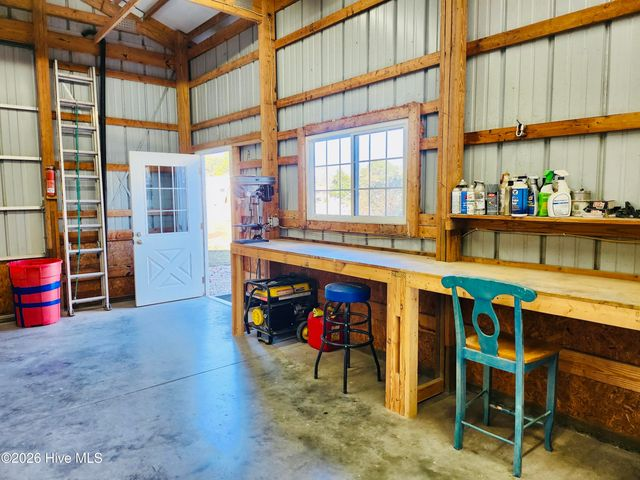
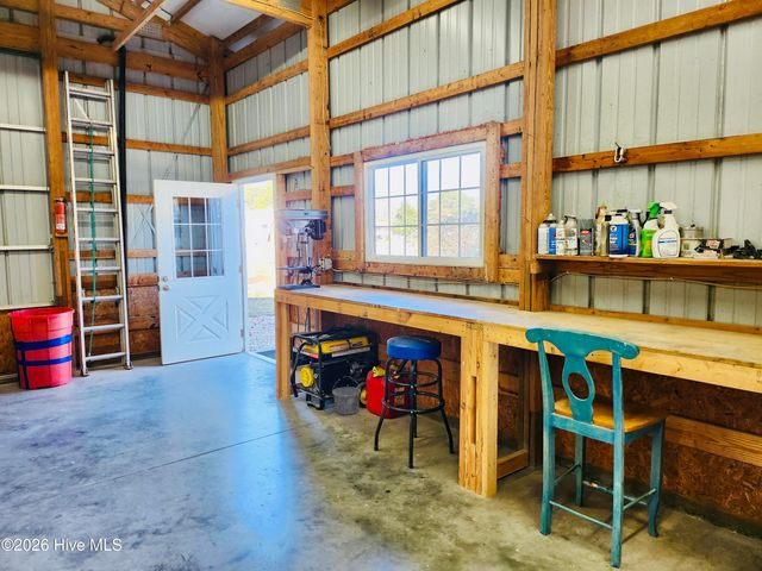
+ bucket [331,375,362,416]
